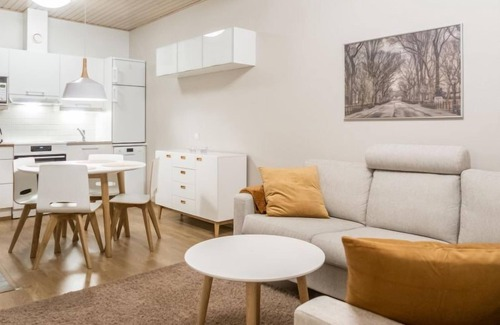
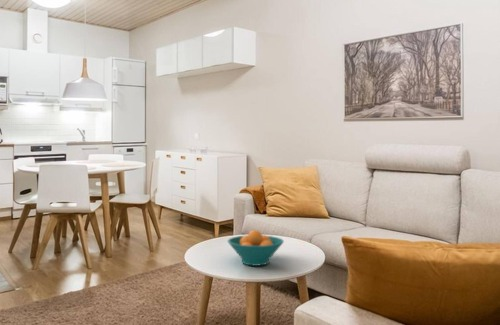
+ fruit bowl [226,229,285,267]
